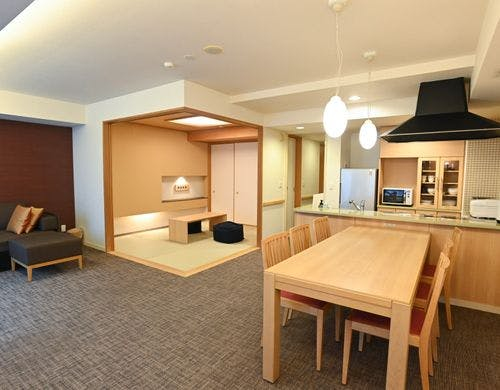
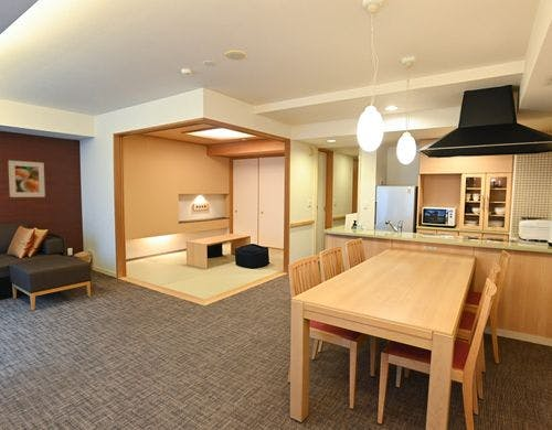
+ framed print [8,160,46,198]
